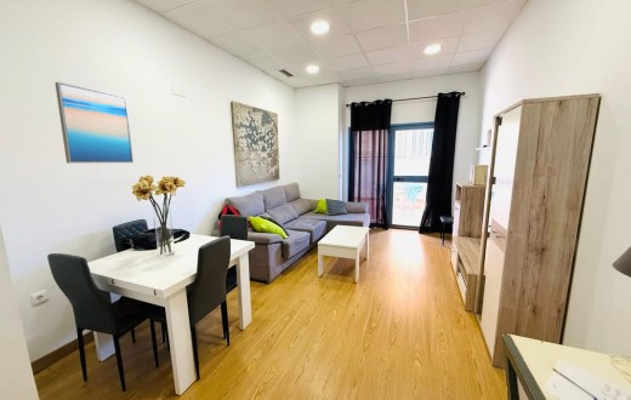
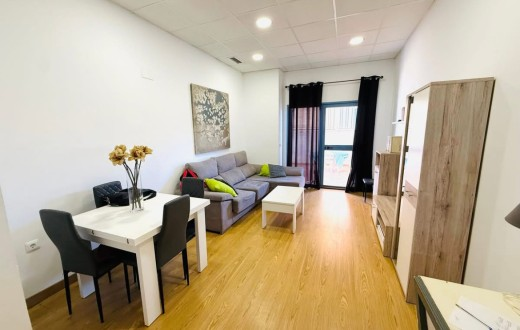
- wall art [53,81,135,165]
